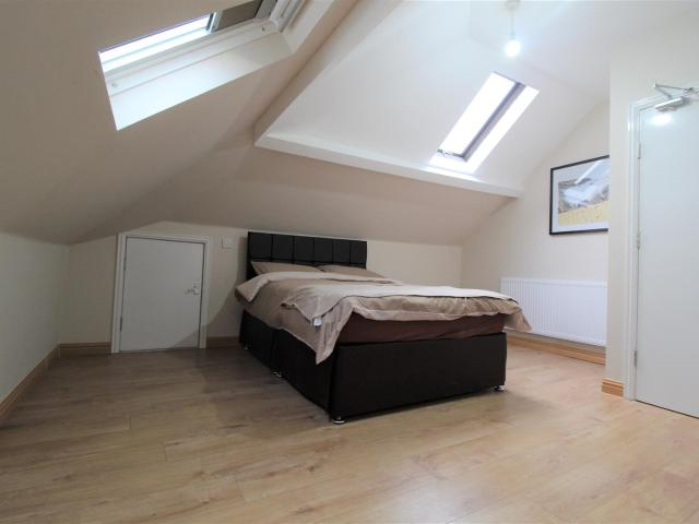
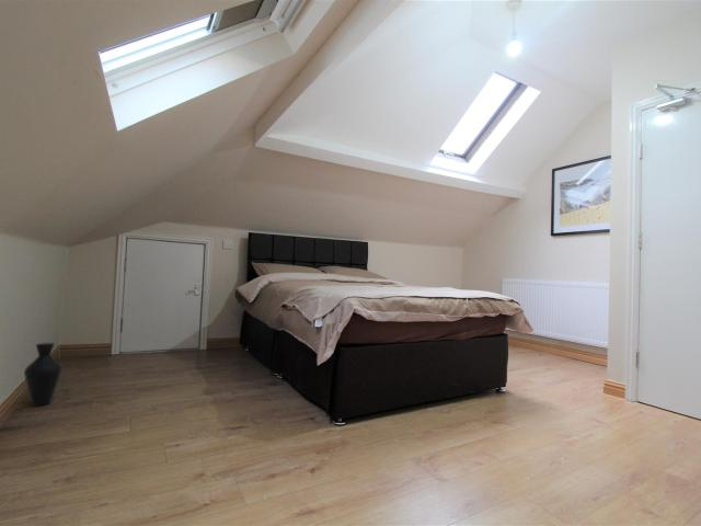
+ vase [23,342,64,408]
